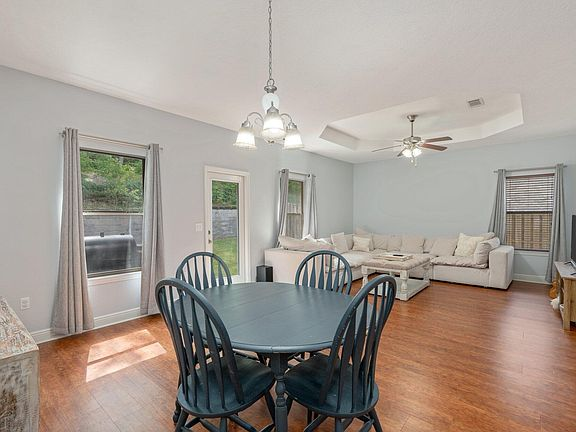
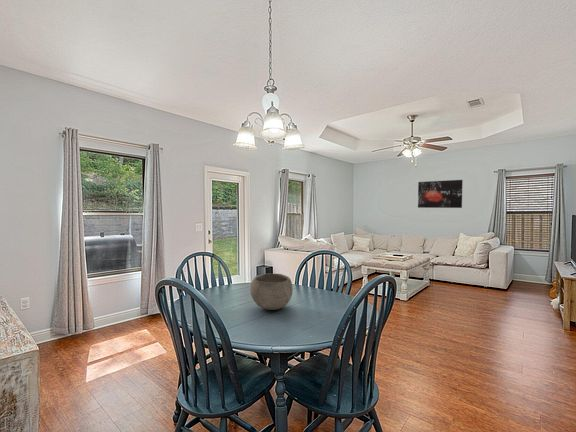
+ wall art [417,179,464,209]
+ bowl [249,273,294,311]
